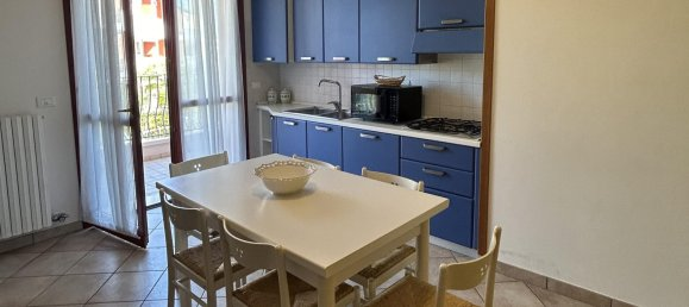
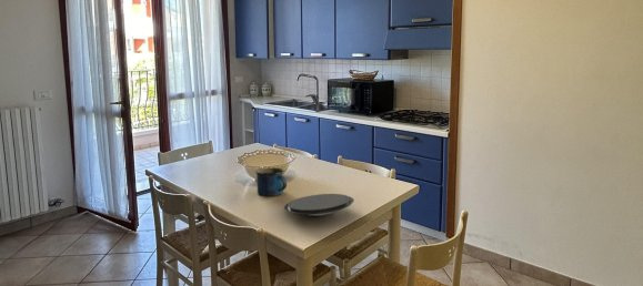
+ mug [254,166,288,196]
+ plate [283,193,355,216]
